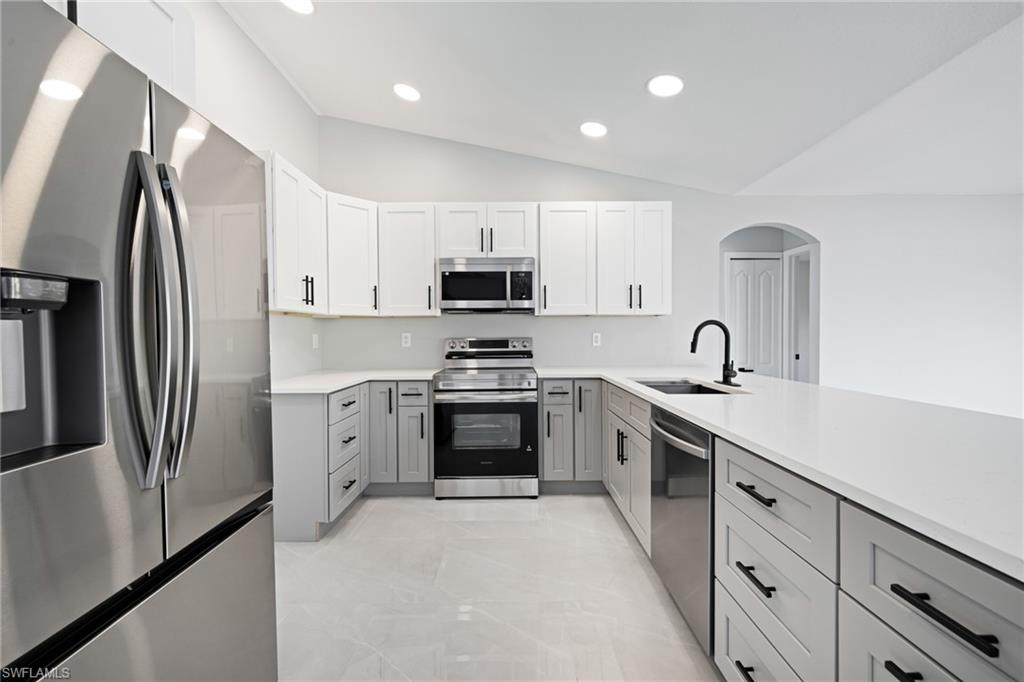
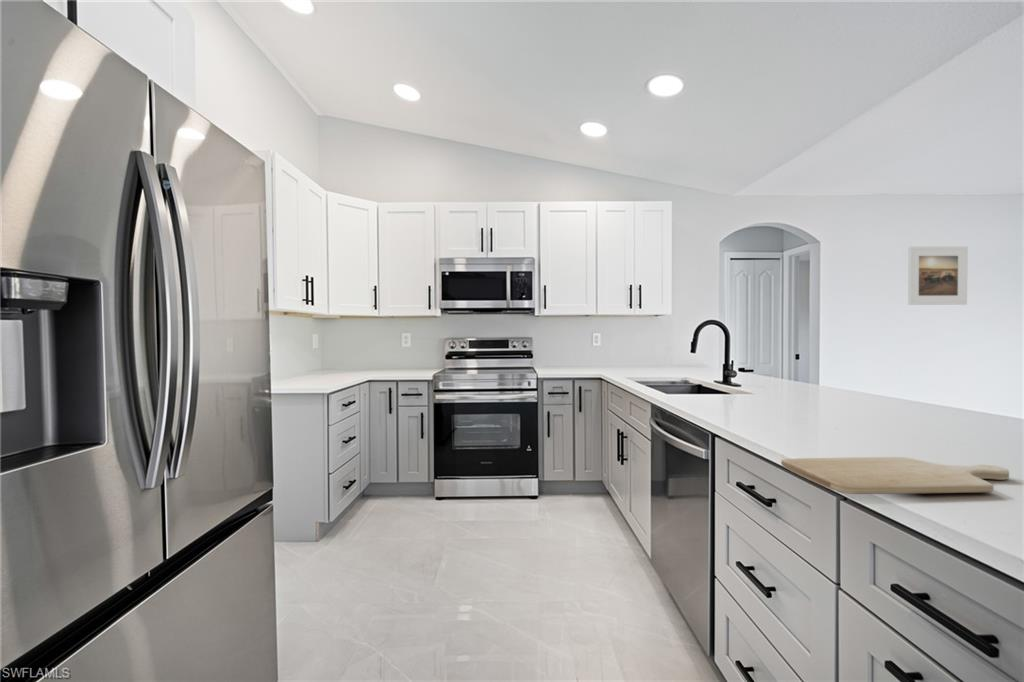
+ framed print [907,246,969,306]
+ chopping board [780,456,1010,495]
